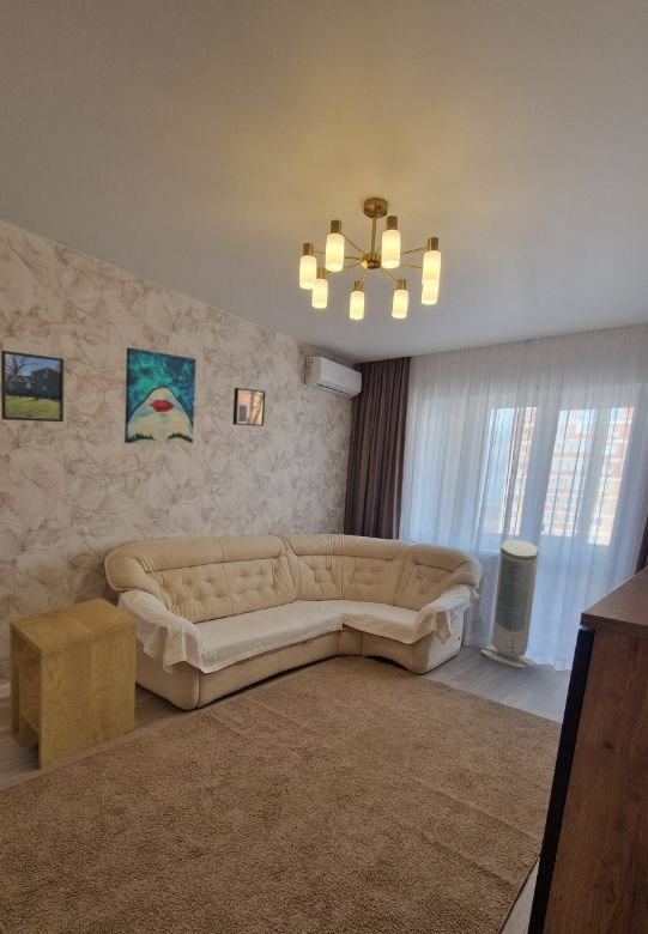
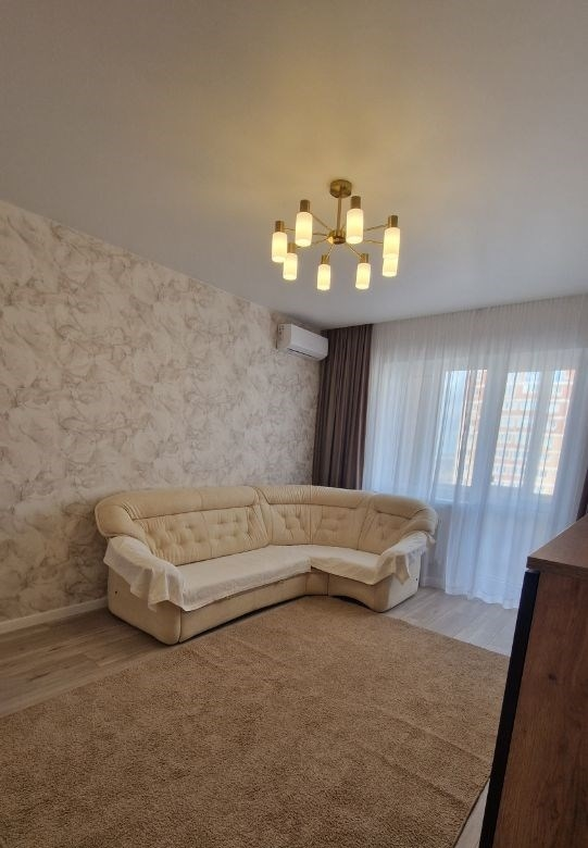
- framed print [0,350,65,423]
- air purifier [480,539,540,668]
- wall art [232,387,267,427]
- wall art [123,346,198,445]
- side table [8,596,138,770]
